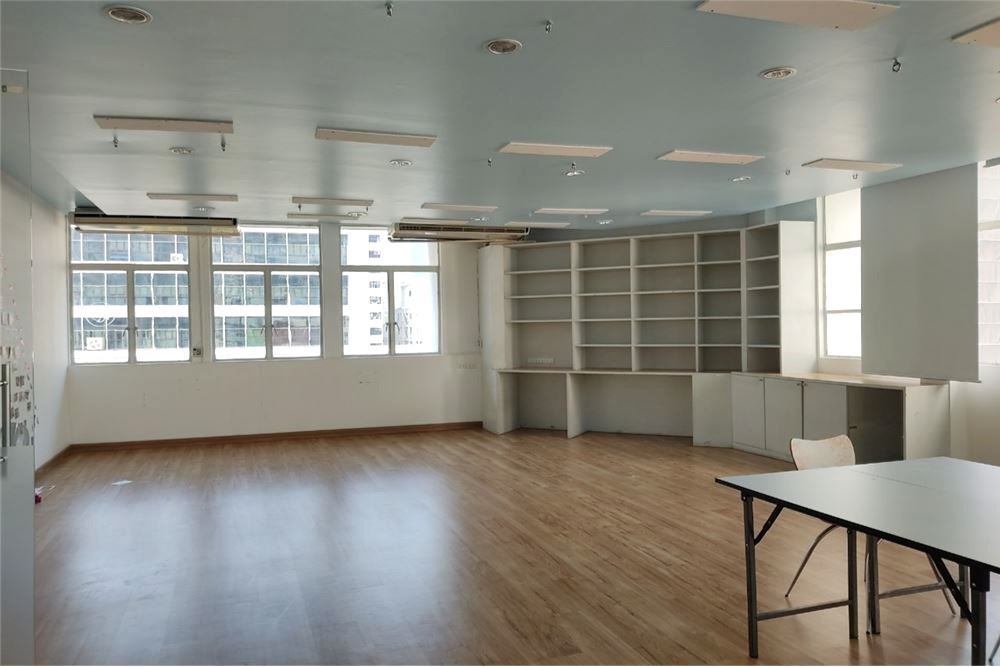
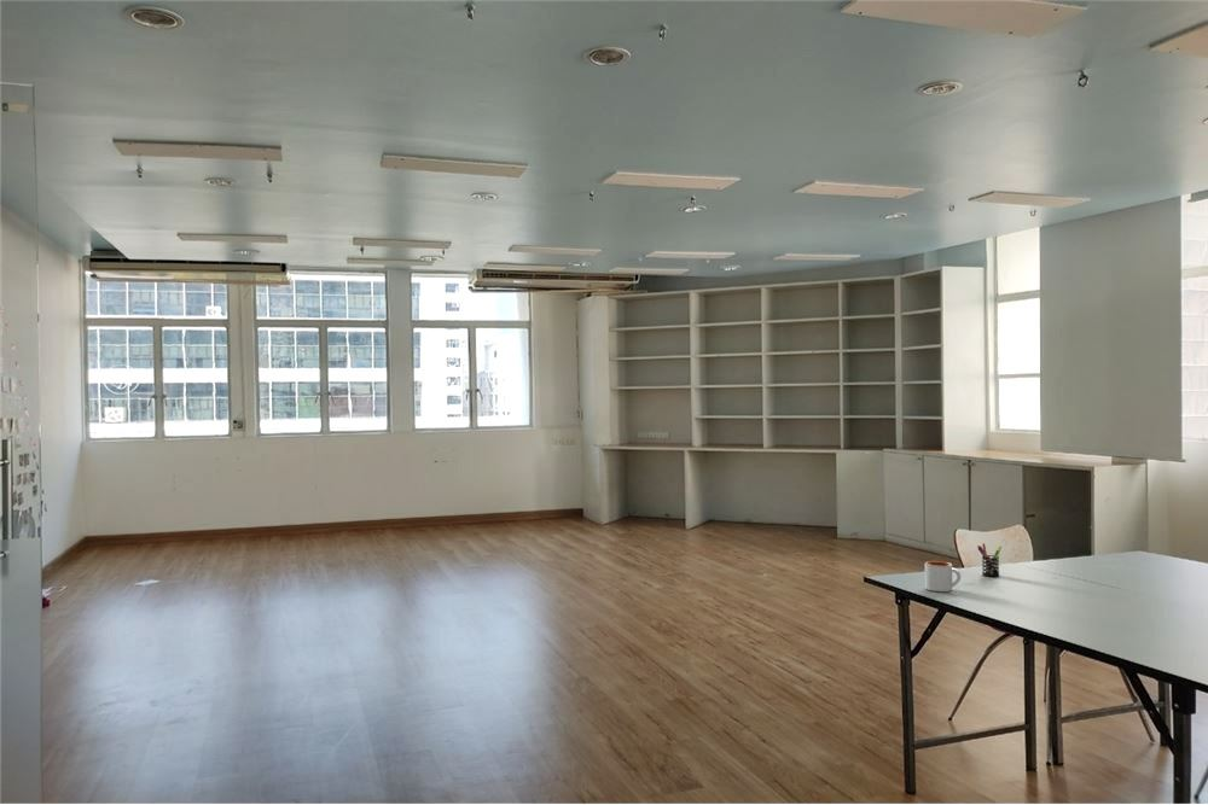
+ mug [924,560,962,593]
+ pen holder [976,542,1003,578]
